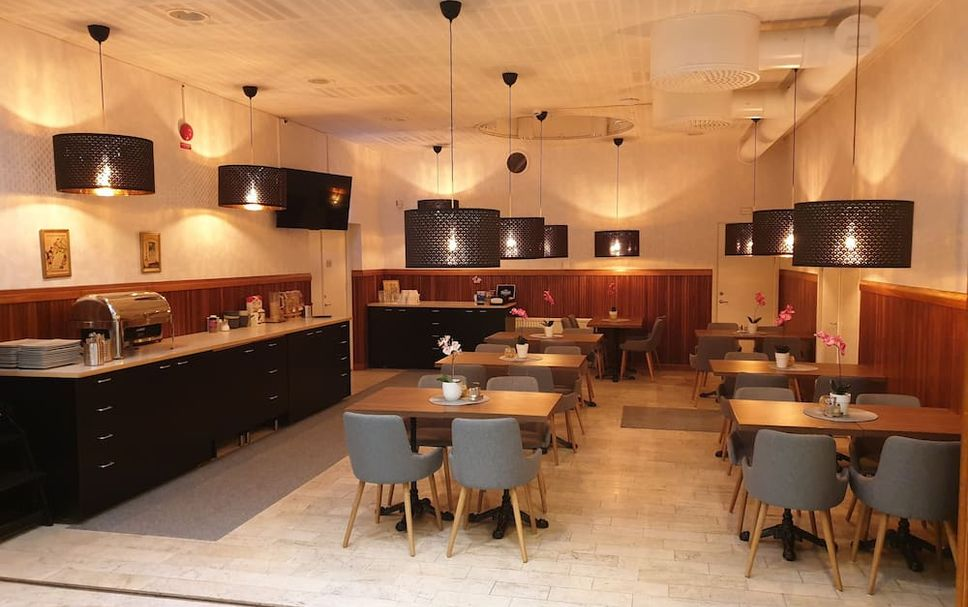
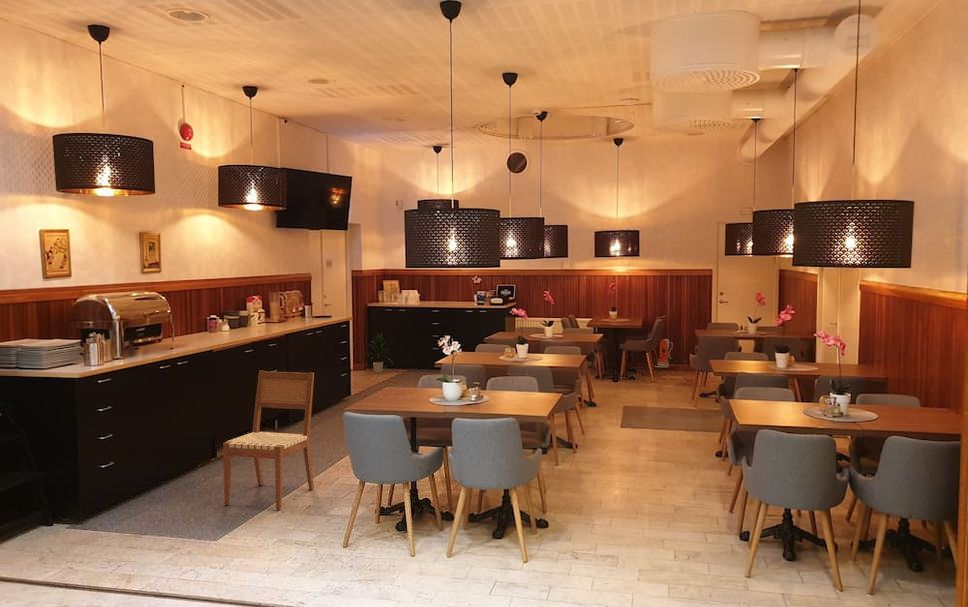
+ chair [222,369,315,511]
+ fire extinguisher [653,338,676,369]
+ indoor plant [364,332,394,374]
